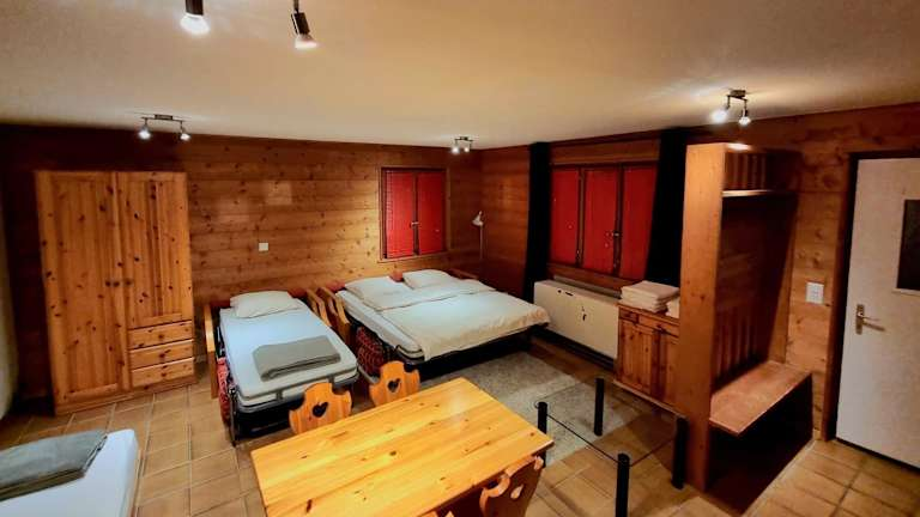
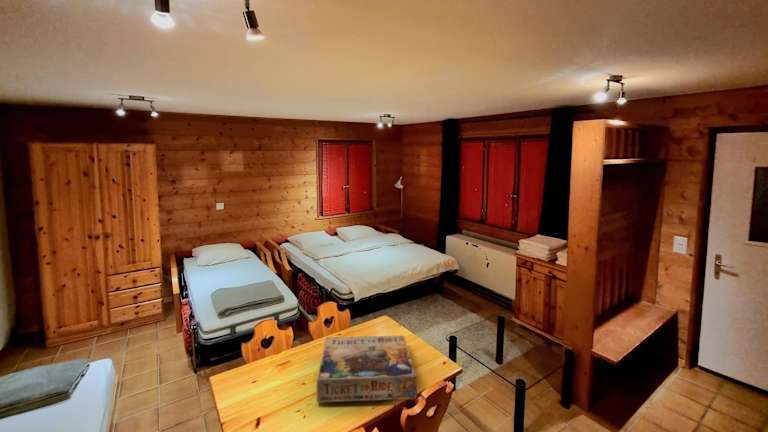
+ board game [316,334,418,403]
